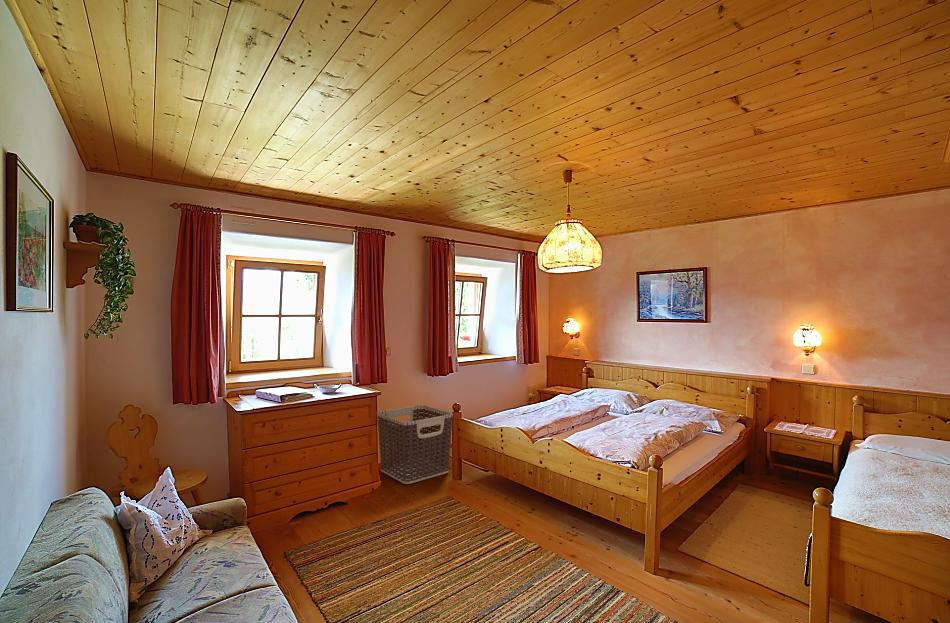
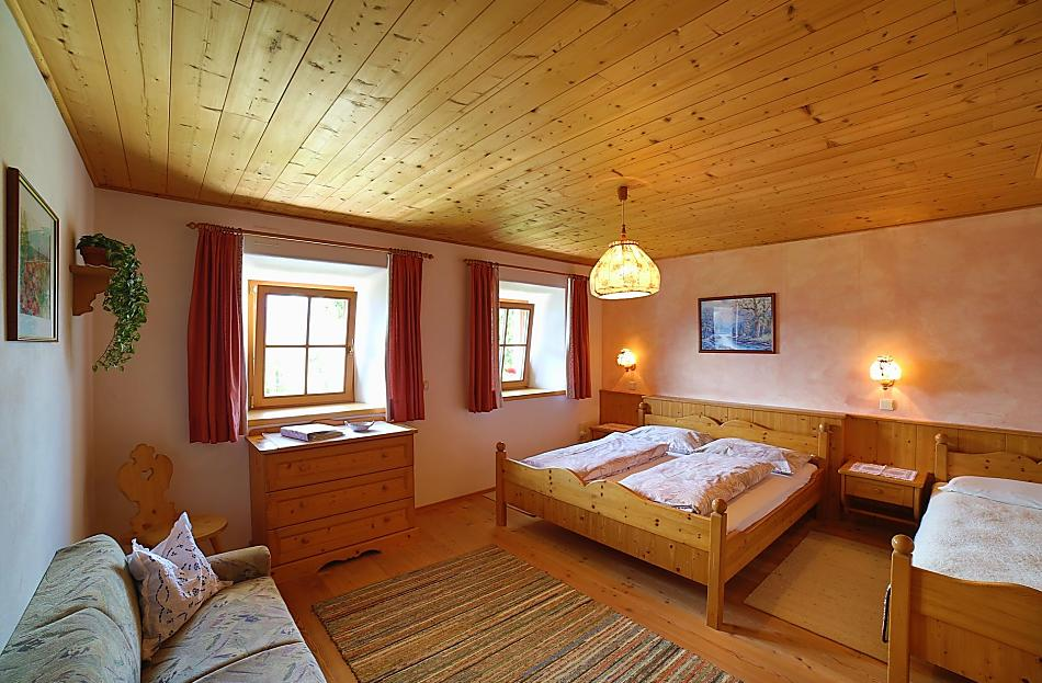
- clothes hamper [377,404,454,485]
